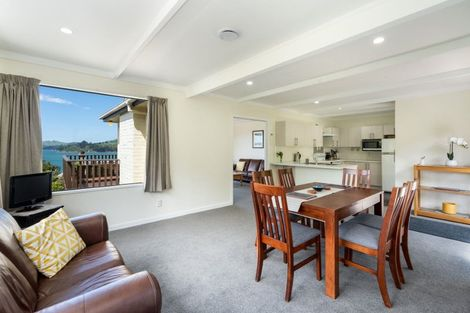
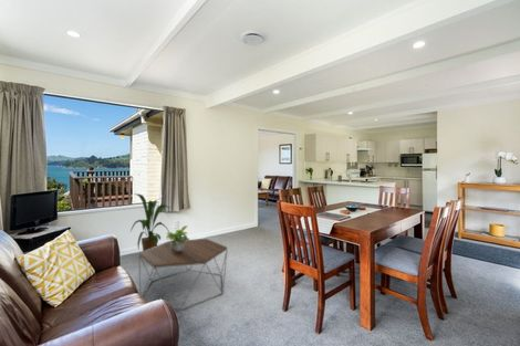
+ coffee table [138,238,229,312]
+ potted plant [165,224,190,252]
+ house plant [129,192,174,252]
